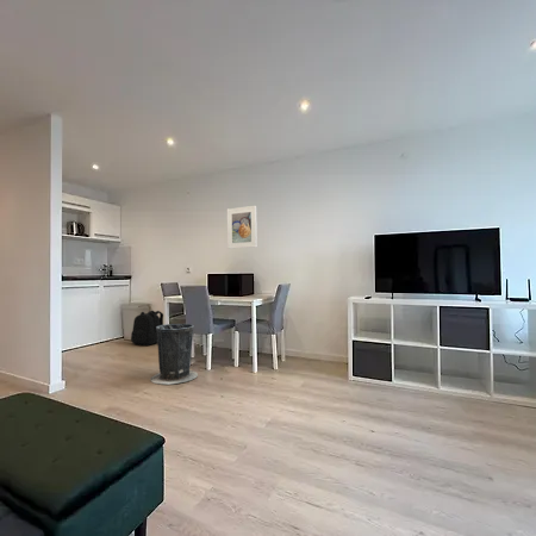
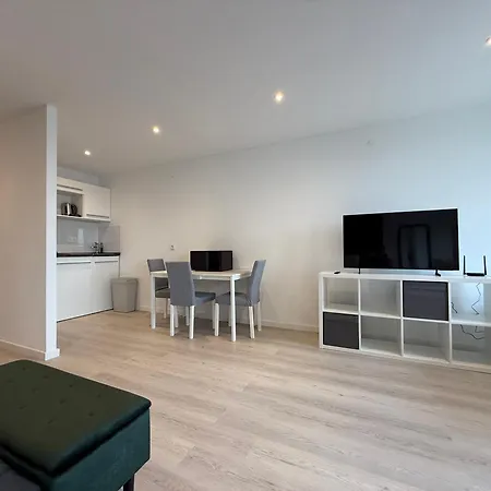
- trash can [149,323,199,386]
- backpack [130,310,164,347]
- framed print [226,205,258,250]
